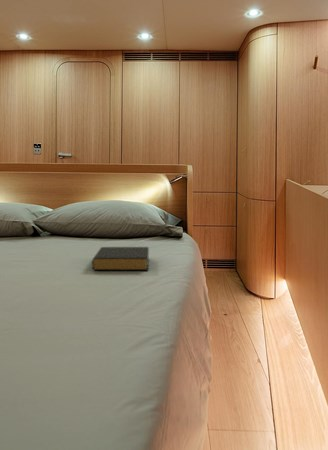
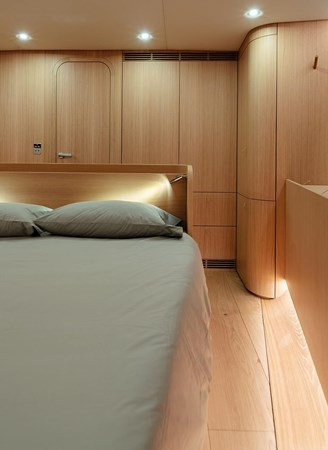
- hardback book [91,246,150,271]
